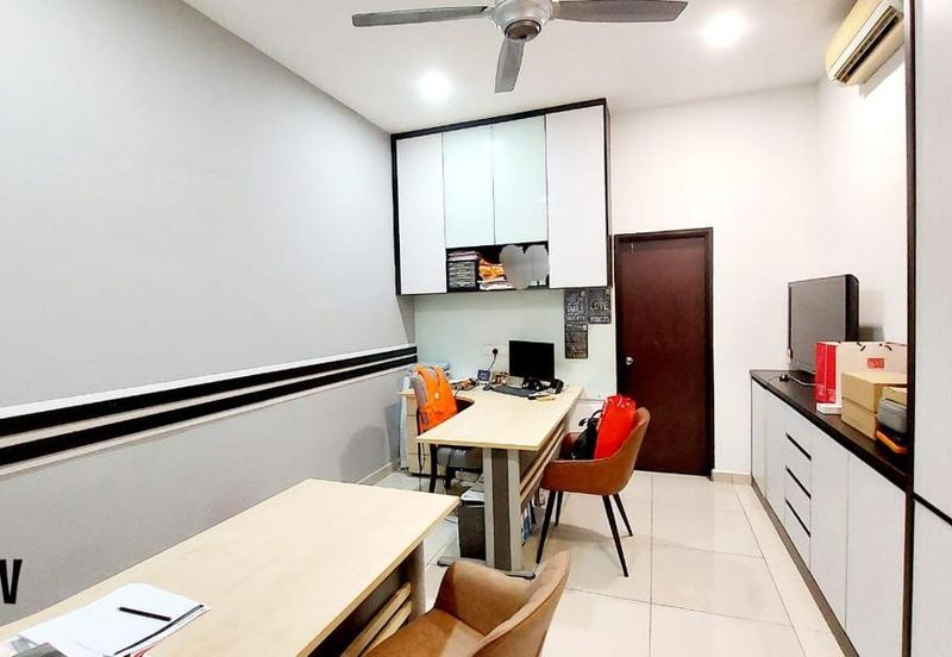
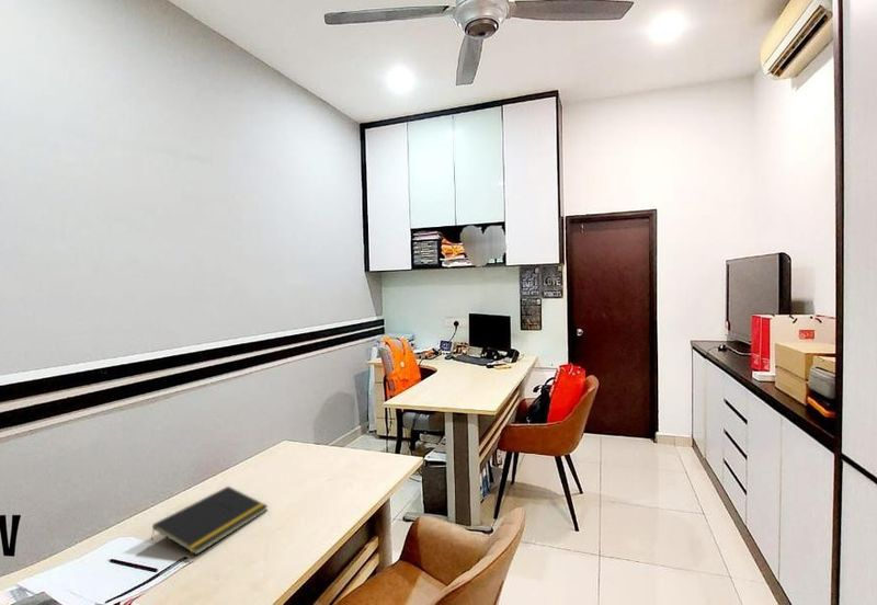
+ notepad [150,486,270,556]
